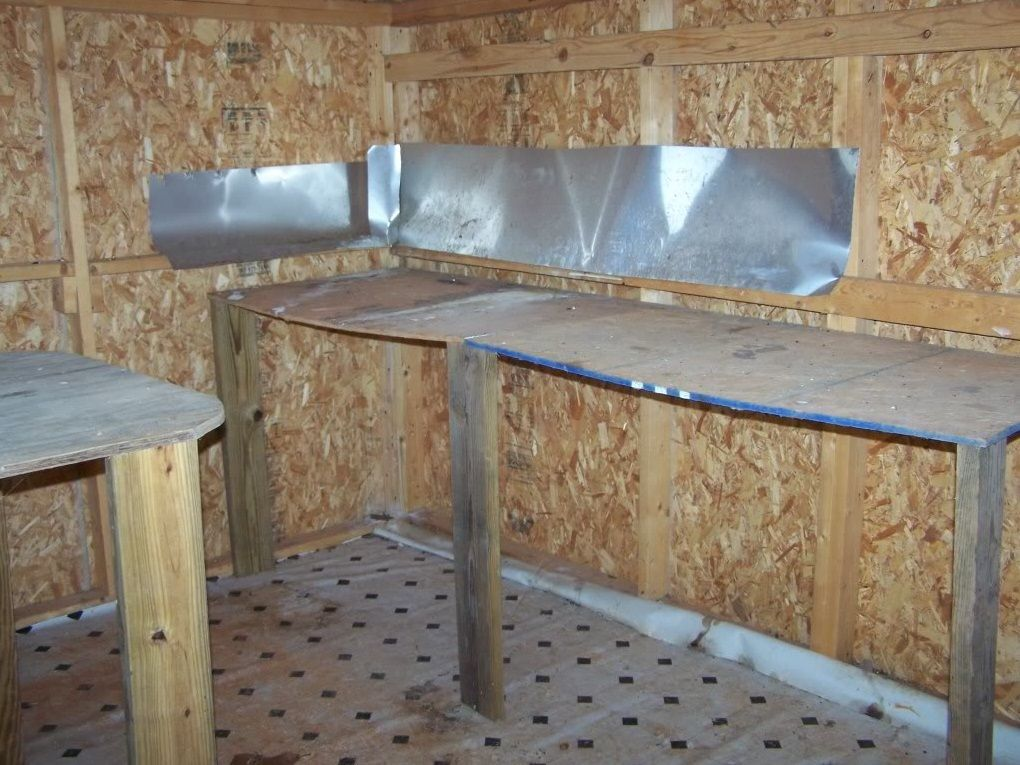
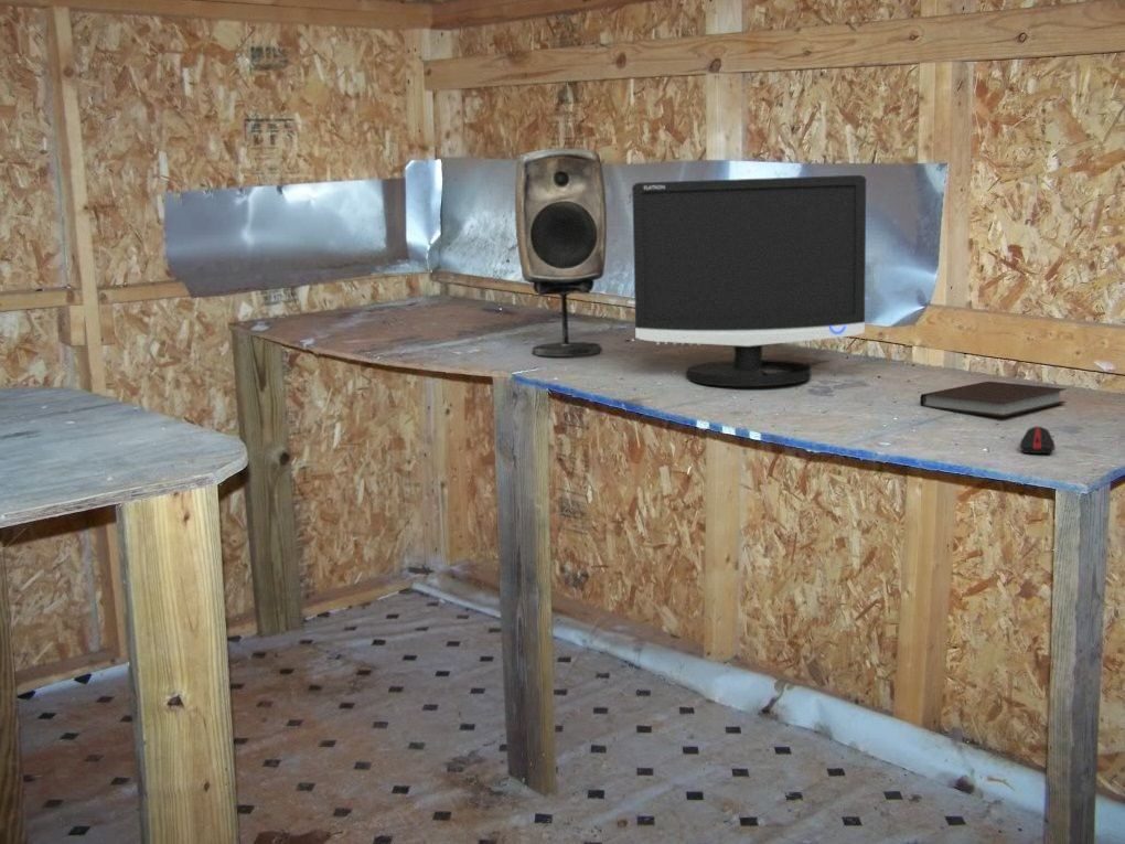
+ speaker [514,148,608,357]
+ monitor [631,174,867,387]
+ computer mouse [1019,426,1056,455]
+ notebook [920,381,1068,418]
